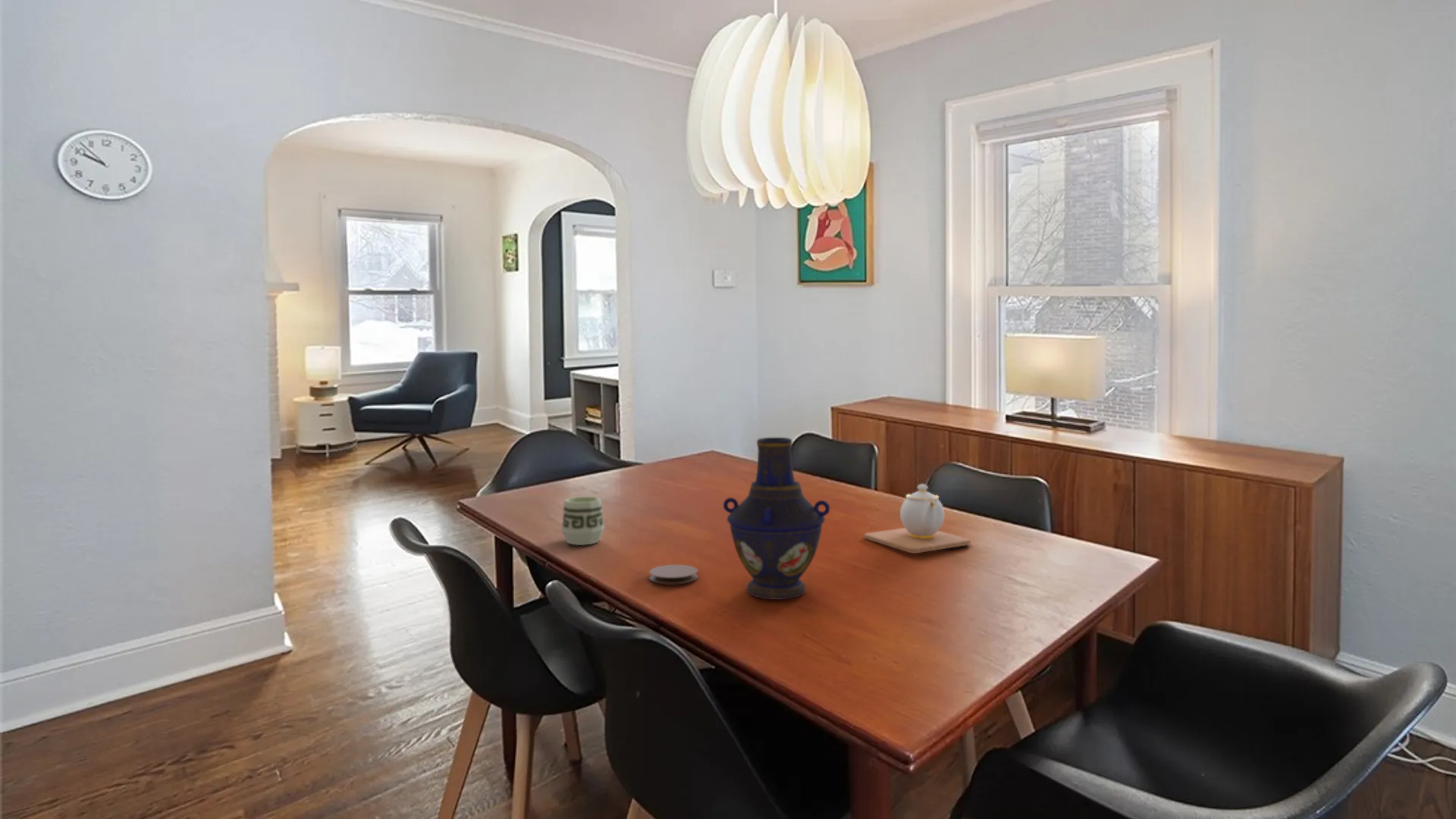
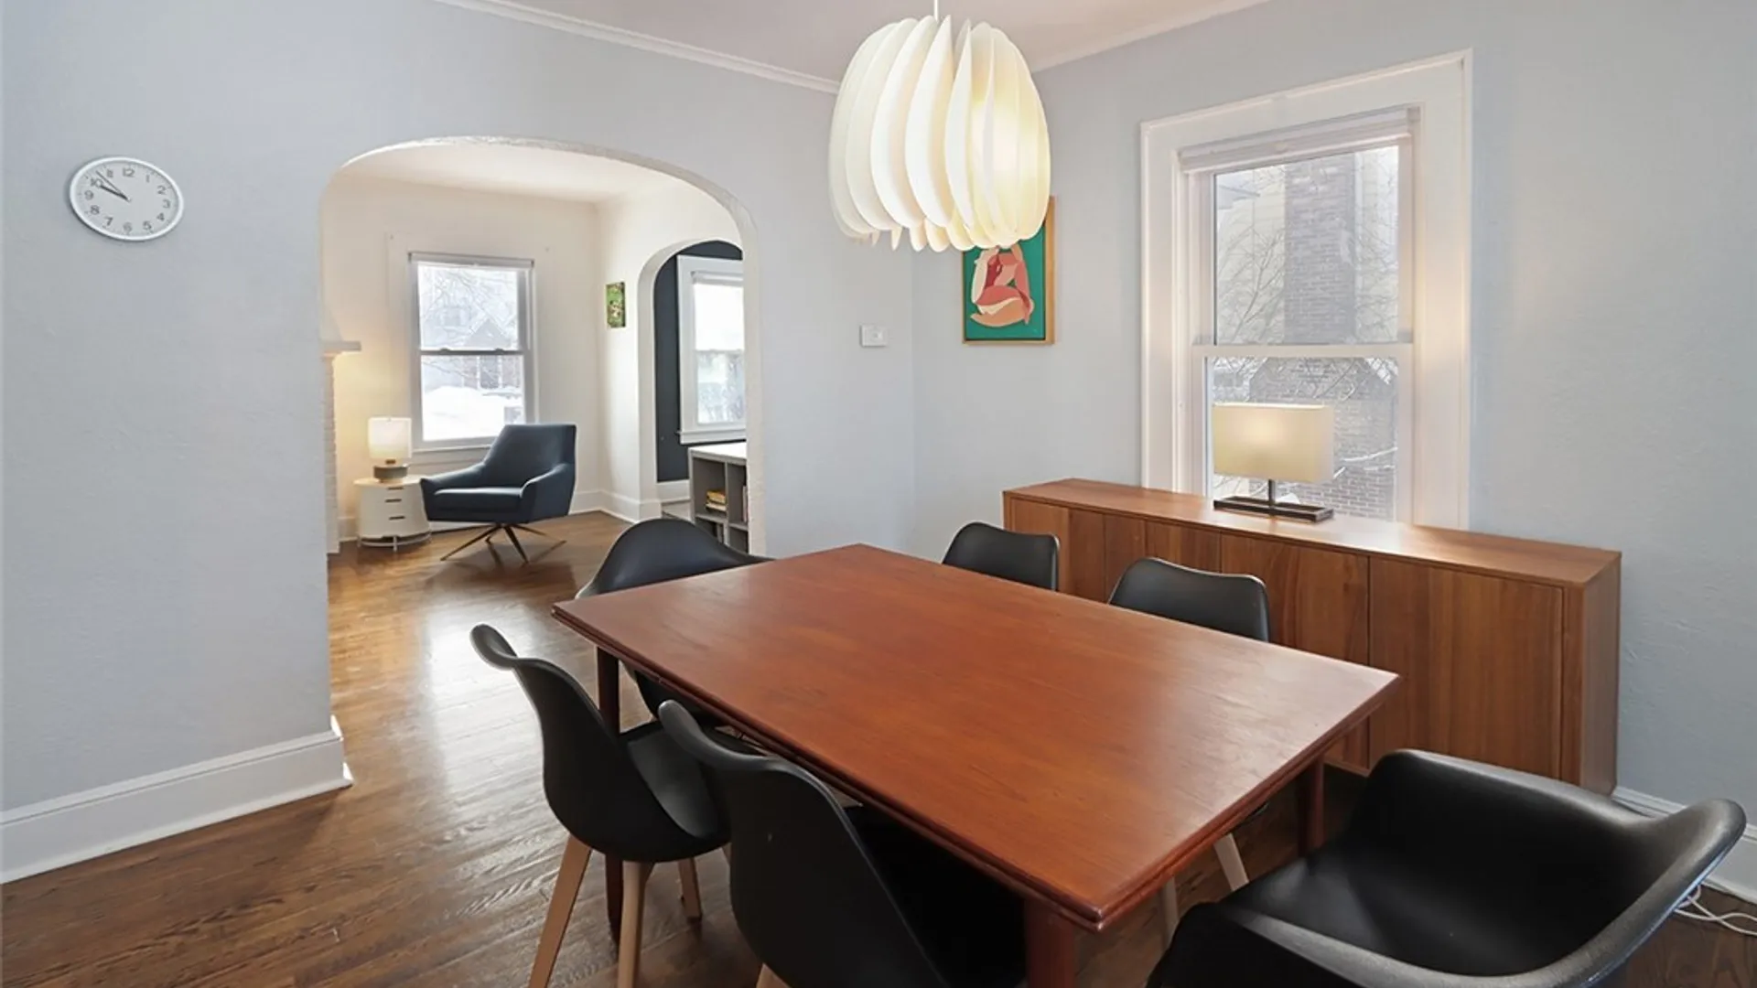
- coaster [649,564,698,585]
- teapot [864,483,971,554]
- vase [723,437,830,601]
- cup [561,496,605,546]
